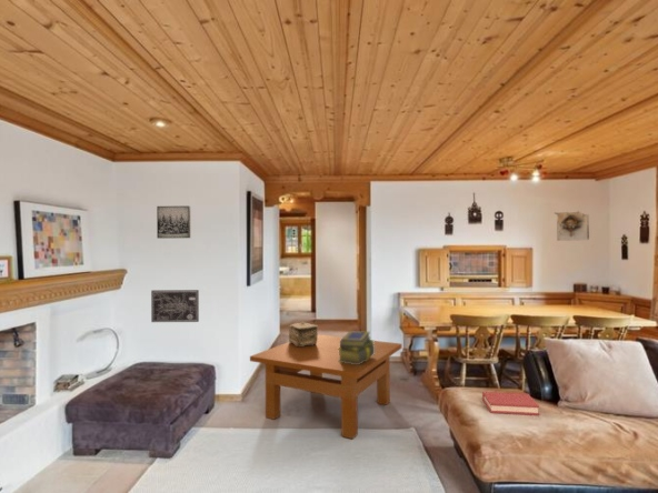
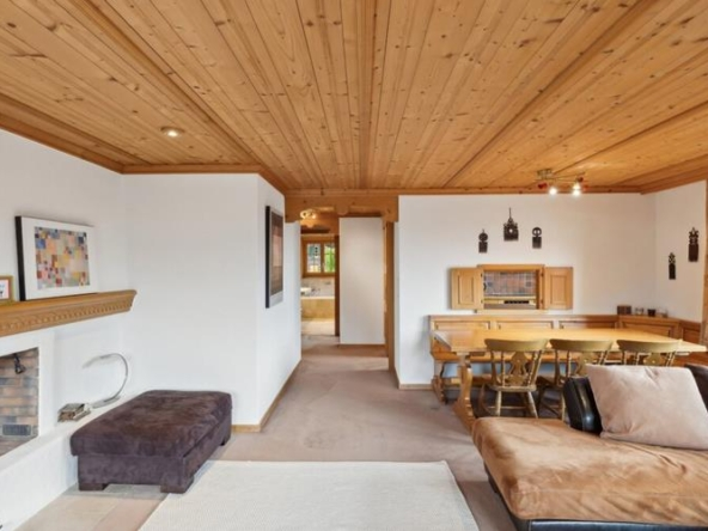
- wall art [156,205,191,240]
- cuckoo clock [554,210,590,242]
- decorative box [288,321,319,346]
- wall art [150,289,200,323]
- hardback book [481,391,540,416]
- table [249,333,402,440]
- stack of books [338,330,376,364]
